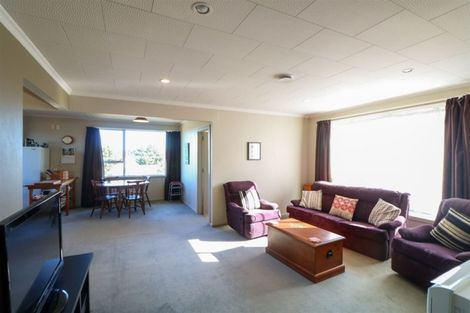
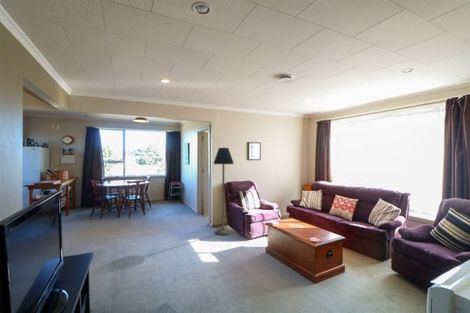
+ floor lamp [212,147,235,236]
